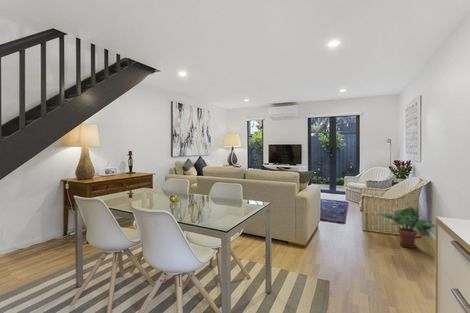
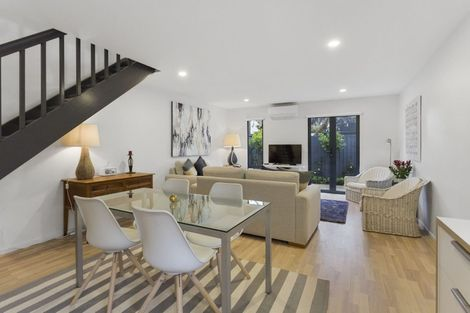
- potted plant [374,206,436,249]
